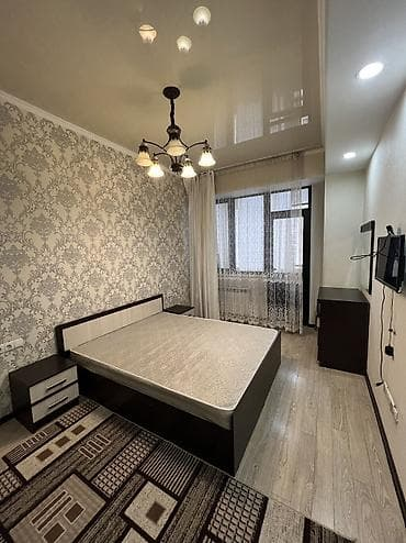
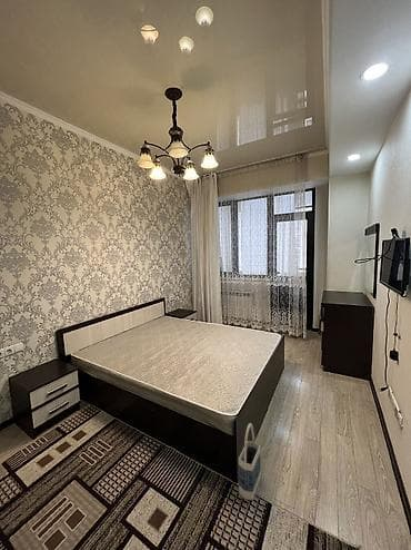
+ bag [238,422,261,501]
